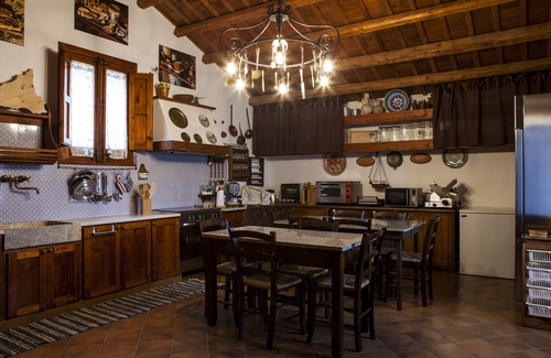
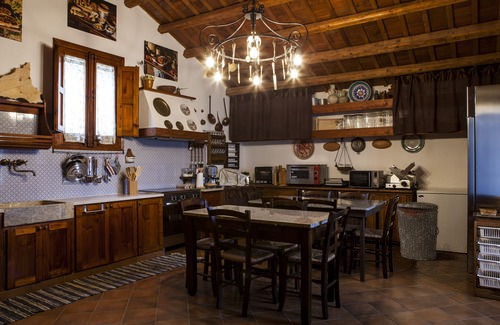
+ trash can [396,201,440,261]
